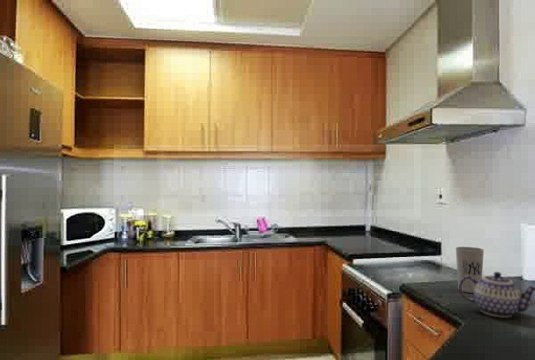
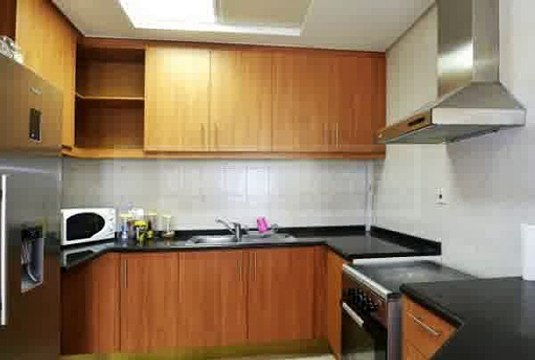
- cup [455,246,485,294]
- teapot [458,271,535,318]
